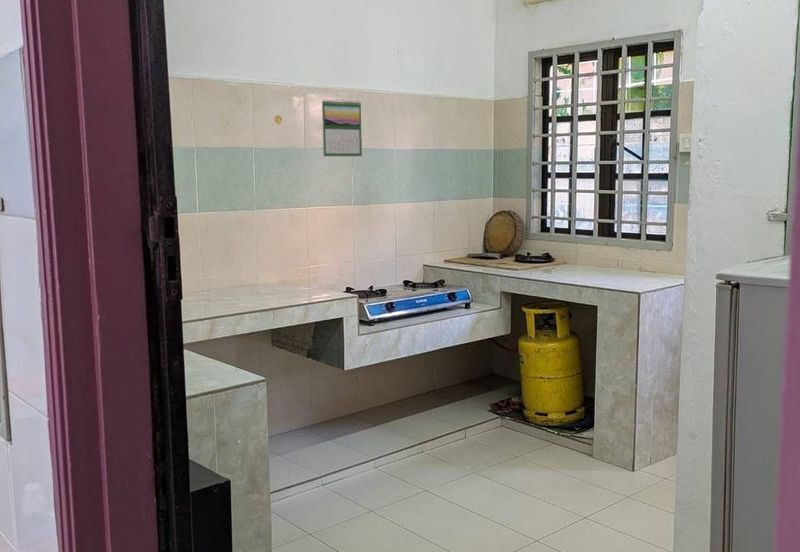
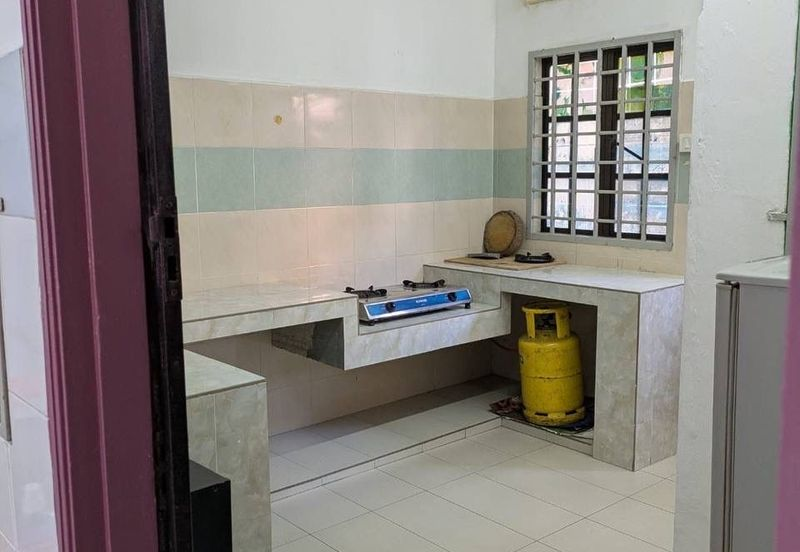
- calendar [321,98,363,157]
